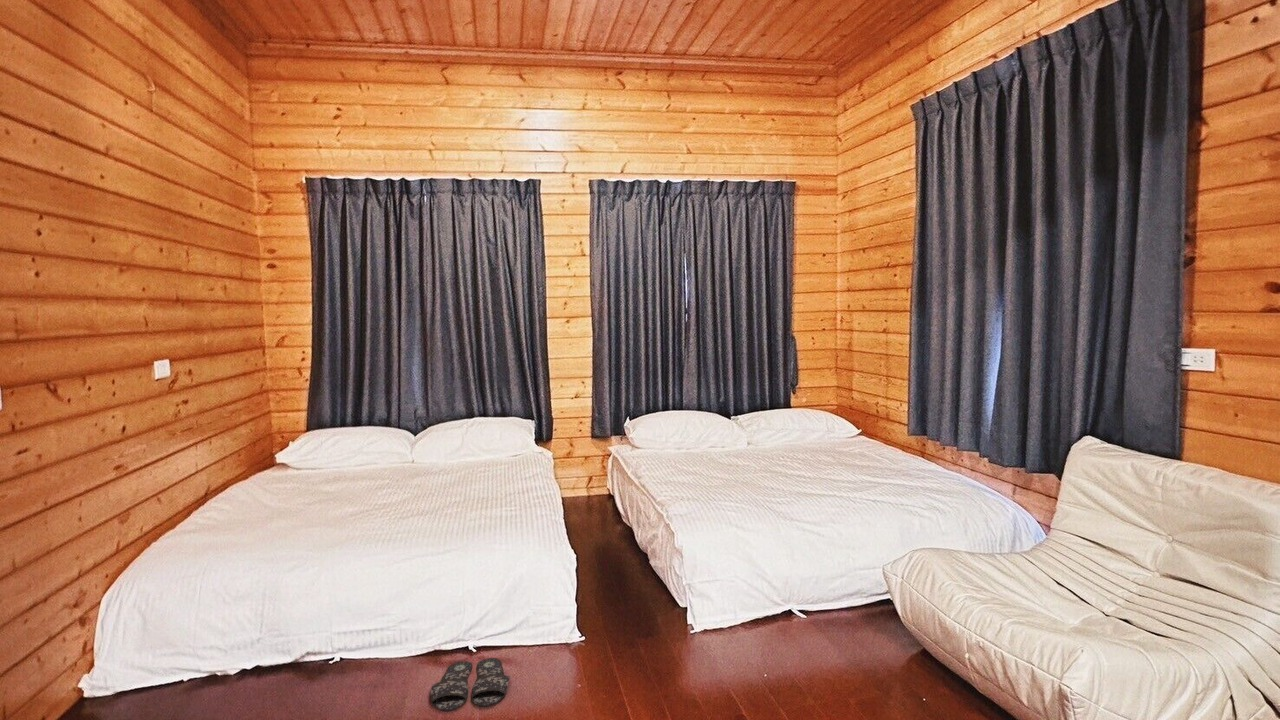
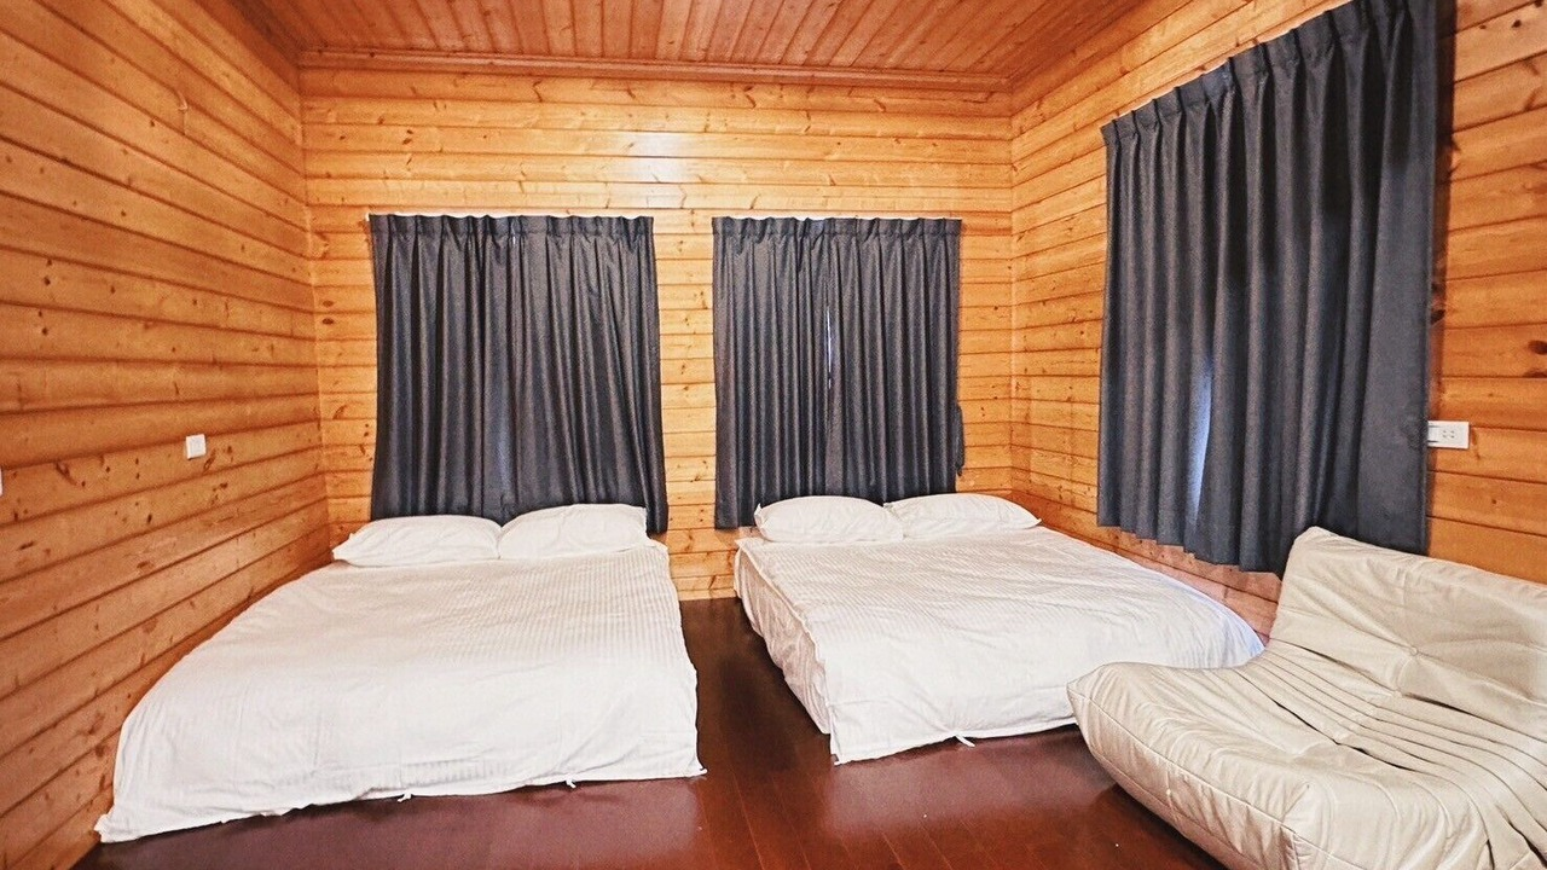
- slippers [430,657,511,713]
